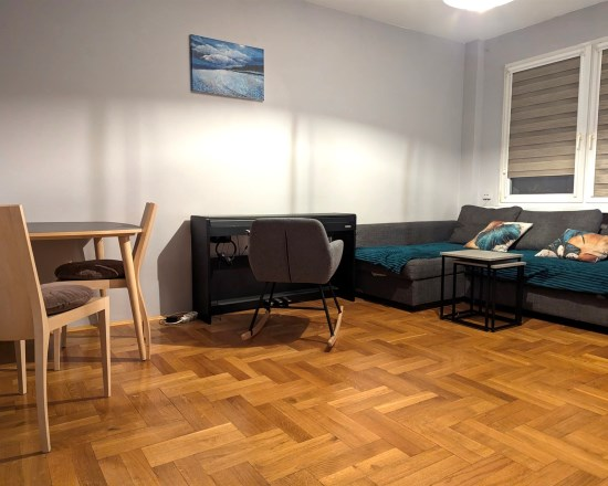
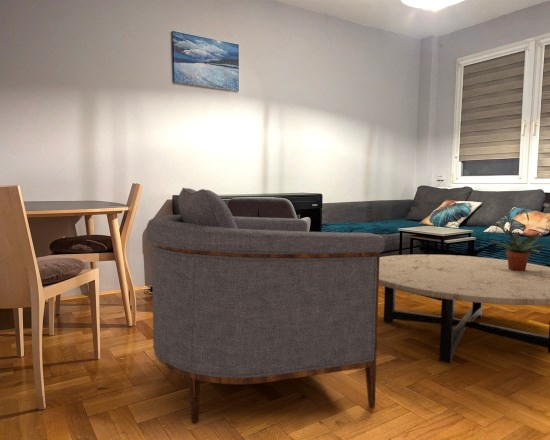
+ coffee table [379,254,550,364]
+ armchair [145,187,386,425]
+ potted plant [490,227,550,271]
